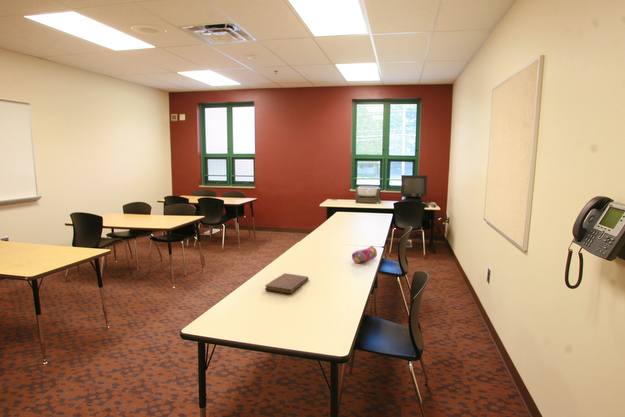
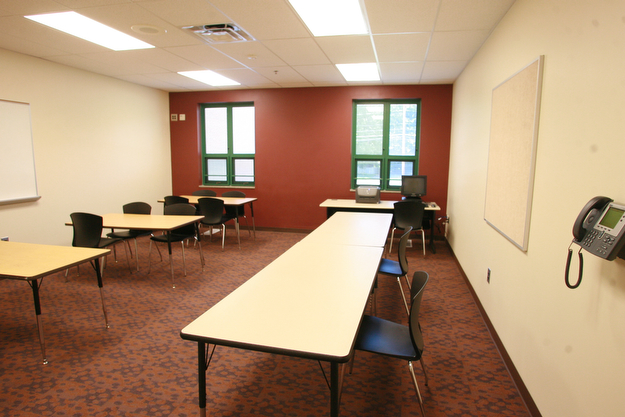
- pencil case [351,245,378,264]
- notebook [264,272,309,295]
